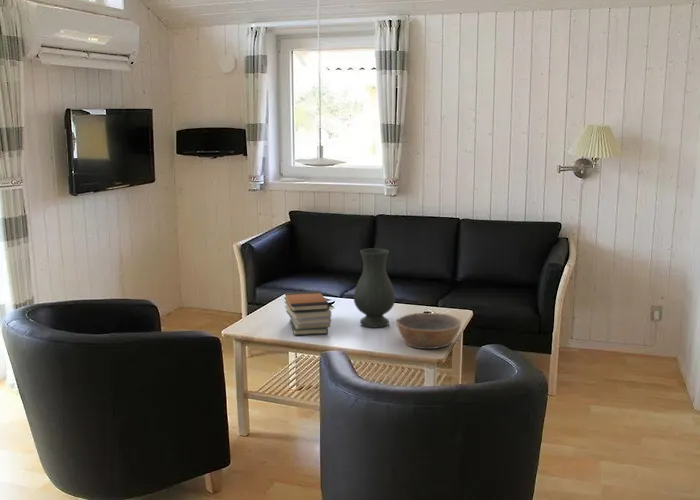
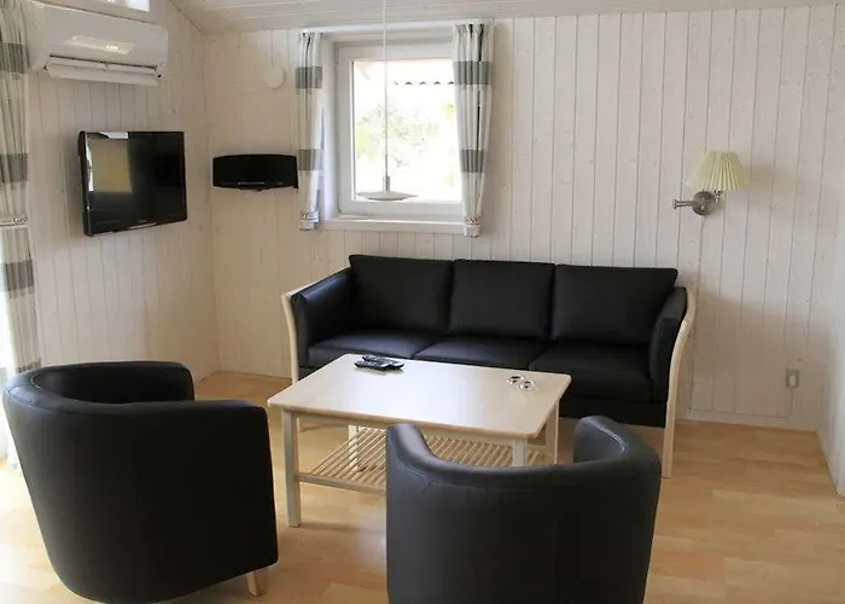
- book stack [283,290,332,336]
- bowl [395,312,462,350]
- vase [353,248,396,328]
